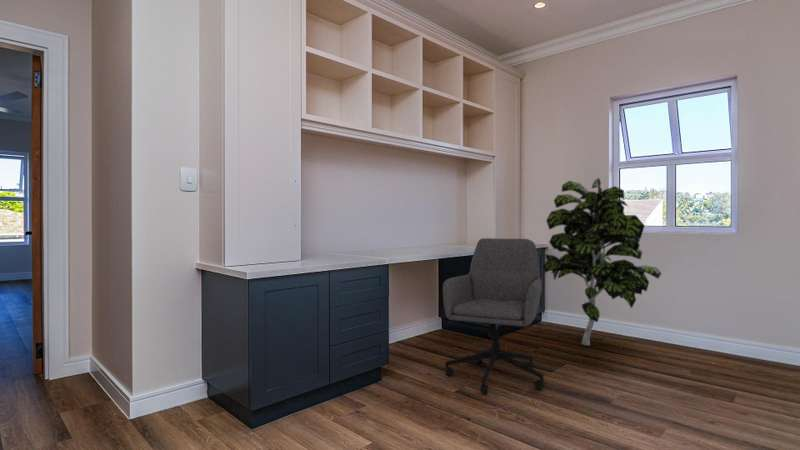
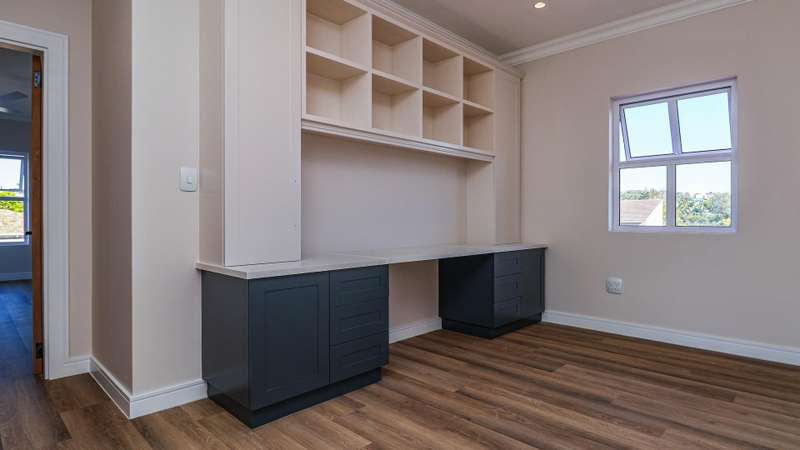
- indoor plant [542,177,663,346]
- office chair [442,237,546,395]
